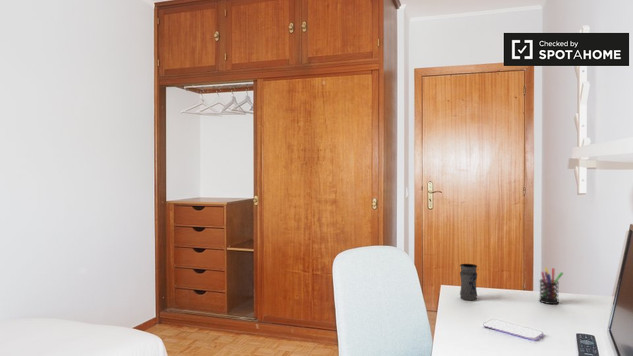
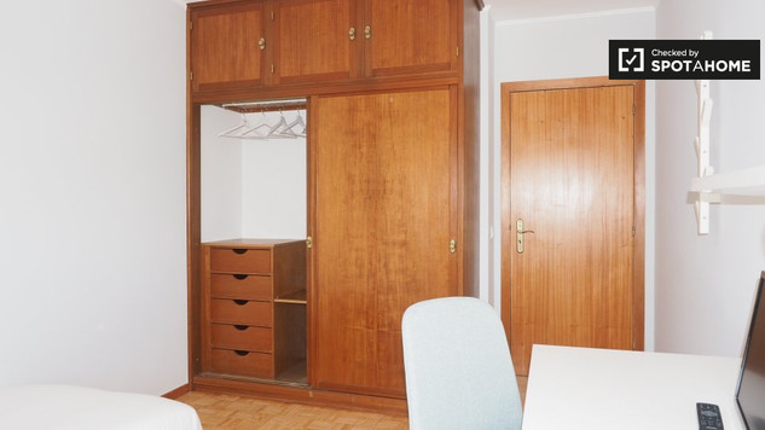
- smartphone [482,318,544,341]
- pen holder [538,266,564,305]
- jar [459,263,478,301]
